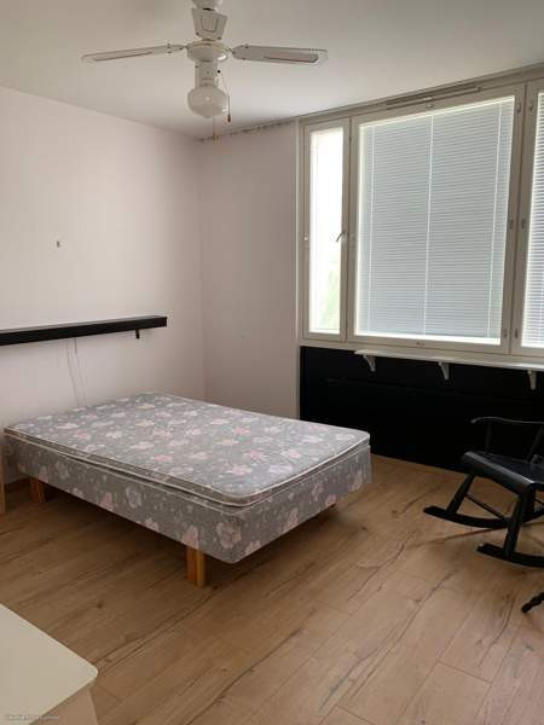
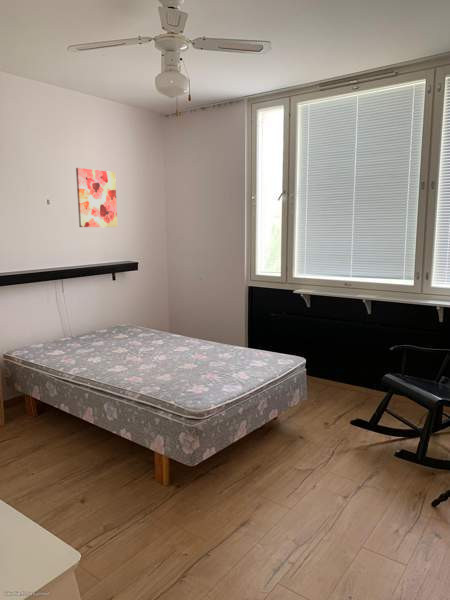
+ wall art [75,167,119,228]
